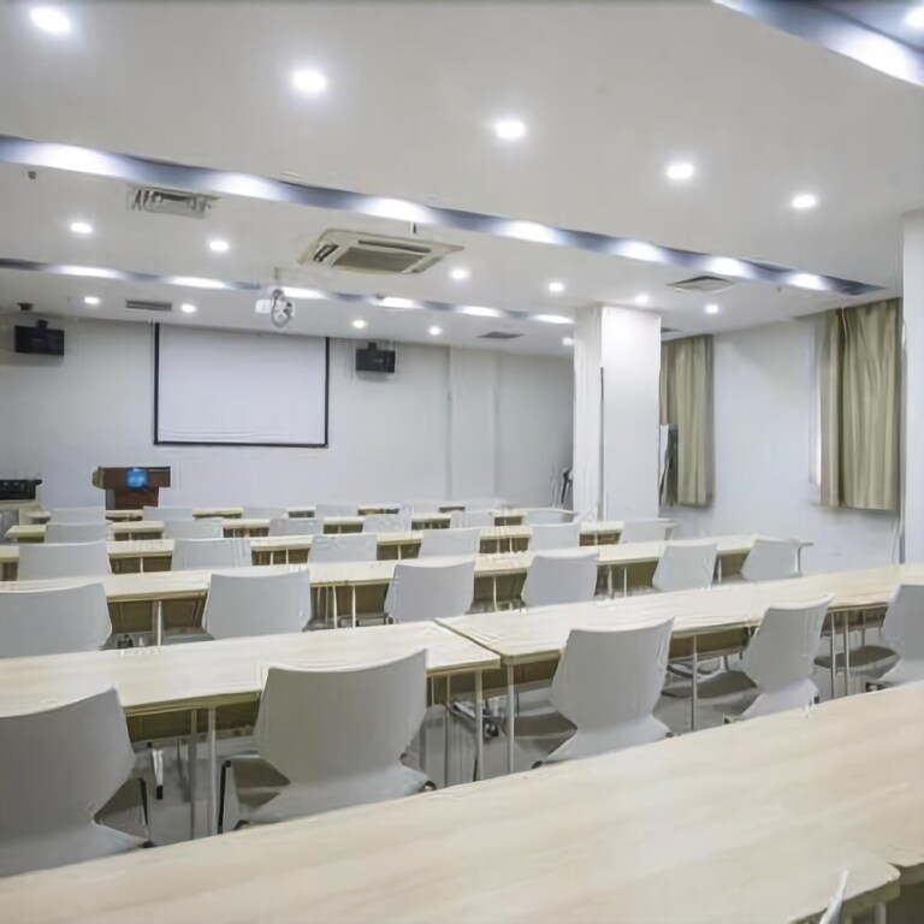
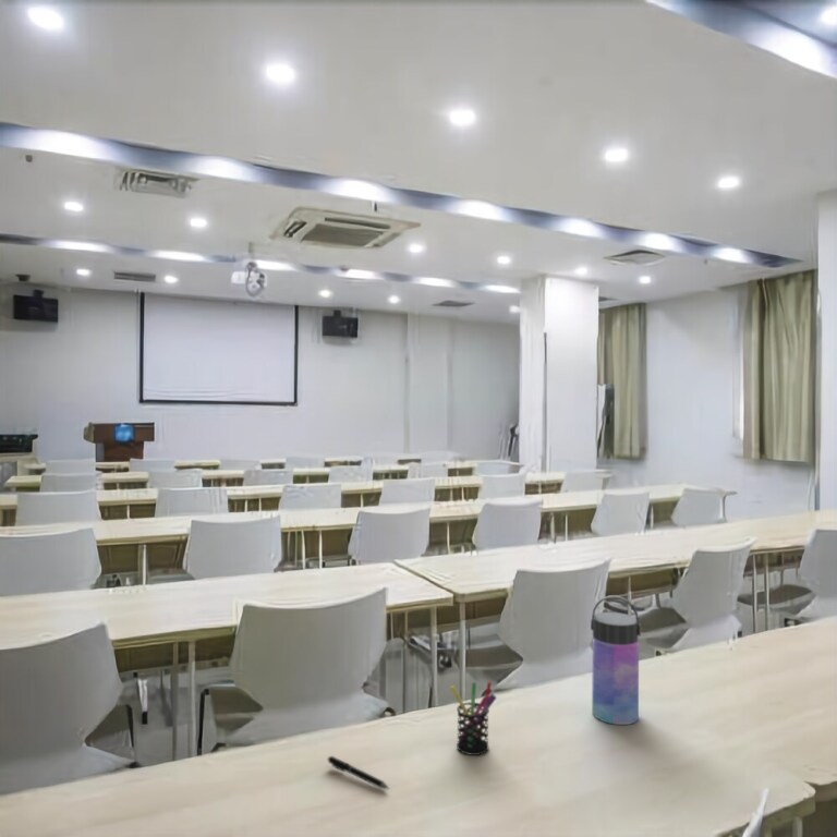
+ pen holder [450,680,498,756]
+ water bottle [590,594,642,726]
+ pen [327,755,390,790]
